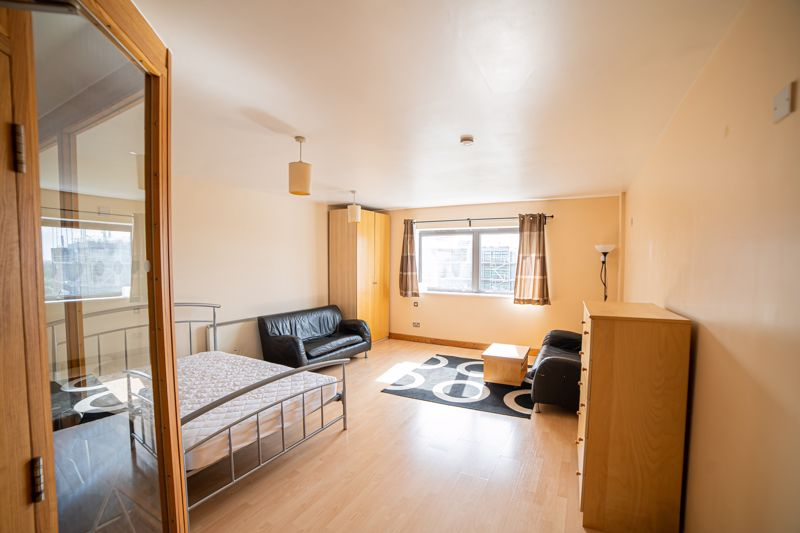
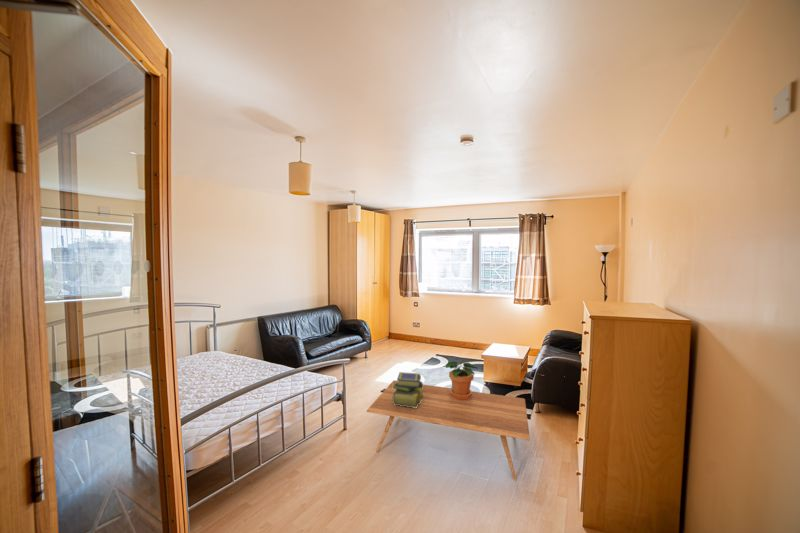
+ potted plant [445,359,479,401]
+ stack of books [392,371,425,408]
+ coffee table [366,379,531,482]
